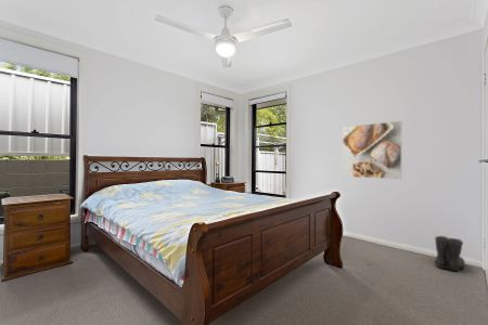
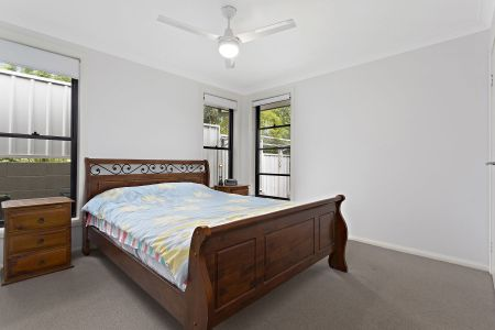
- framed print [342,120,403,180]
- boots [434,235,466,272]
